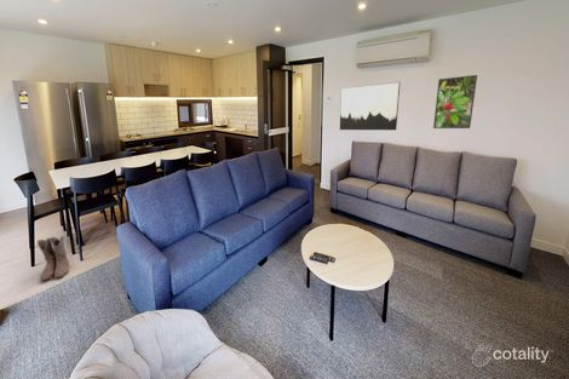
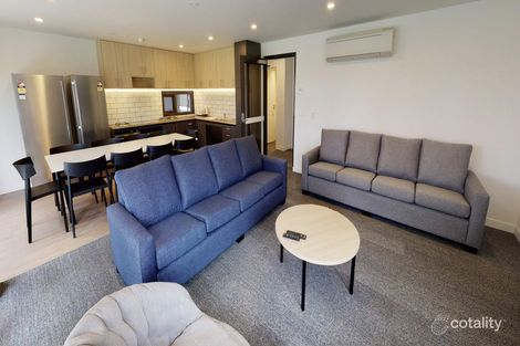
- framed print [432,74,478,130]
- boots [36,235,70,282]
- wall art [339,81,401,131]
